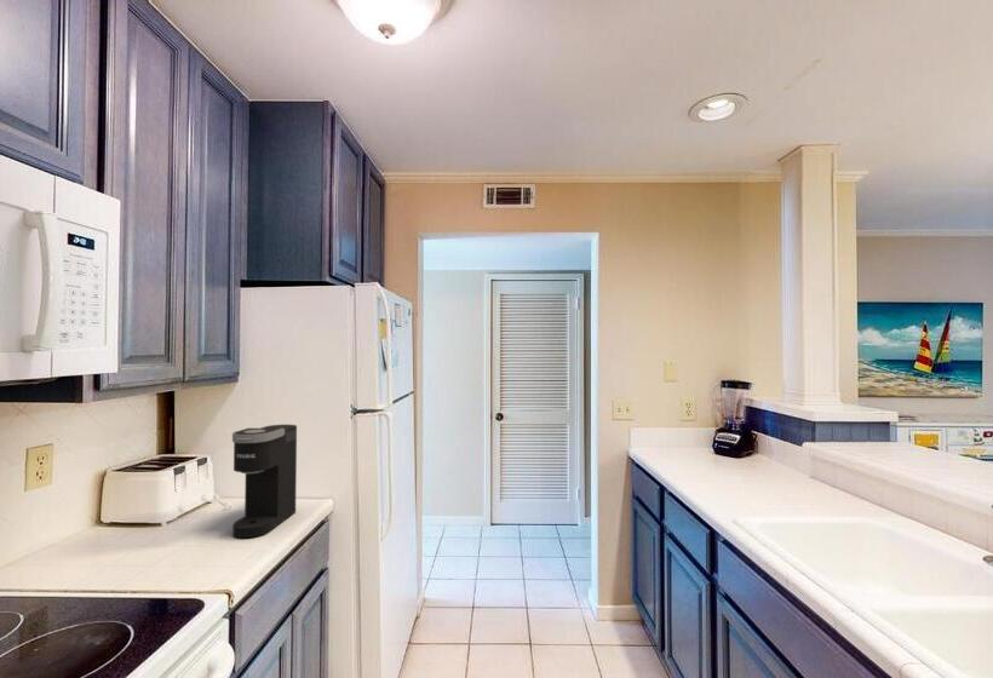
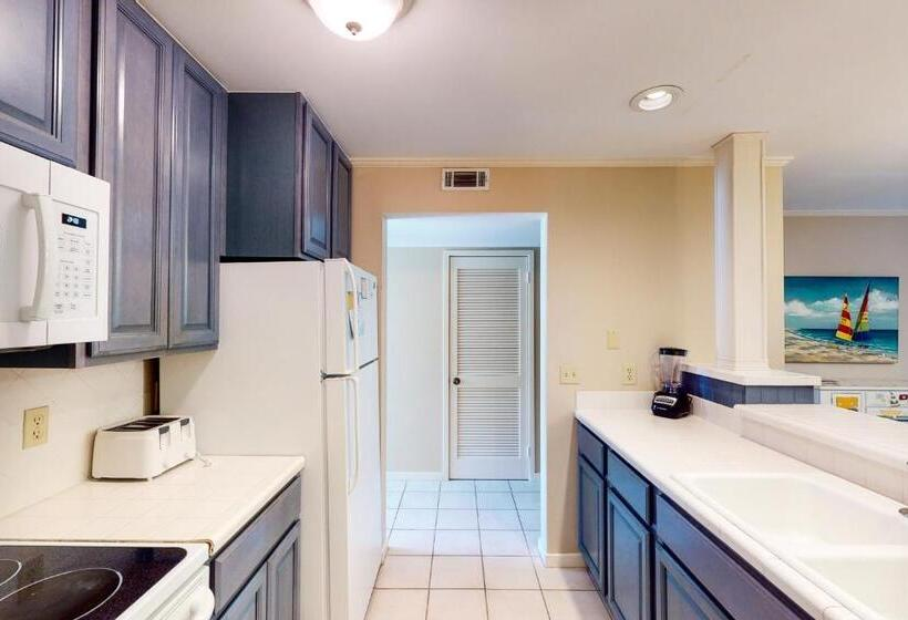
- coffee maker [231,424,298,539]
